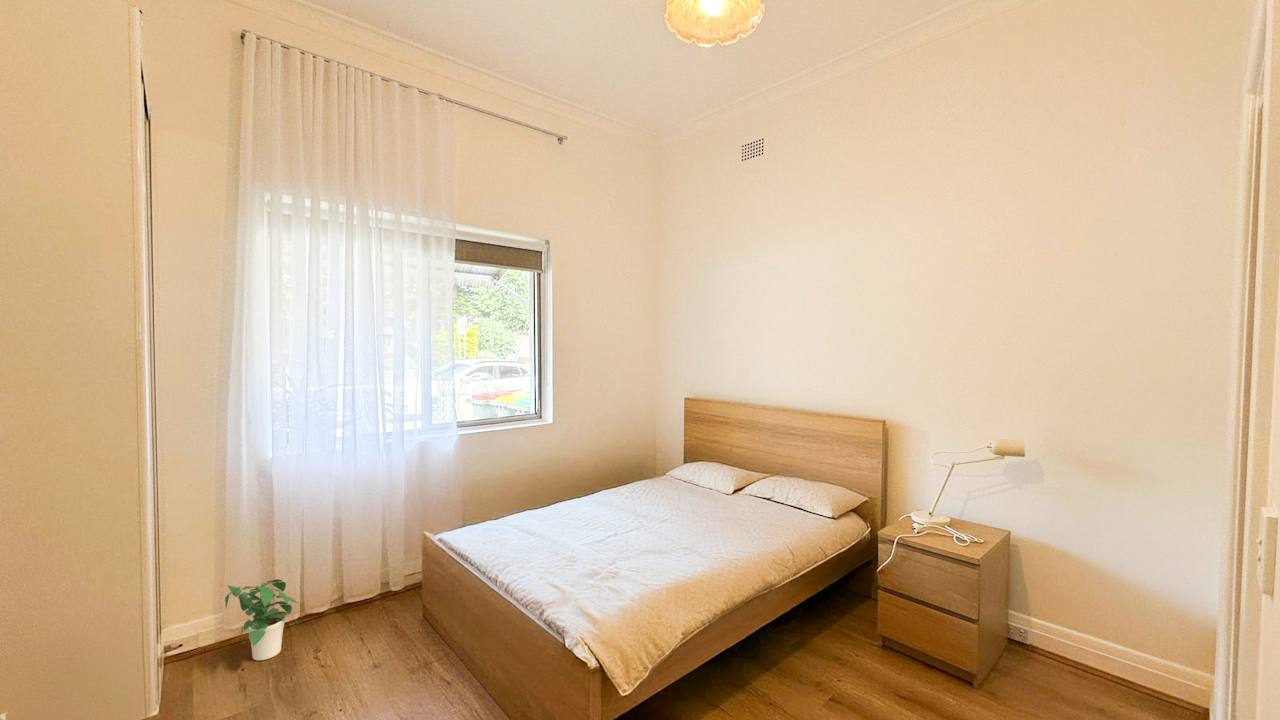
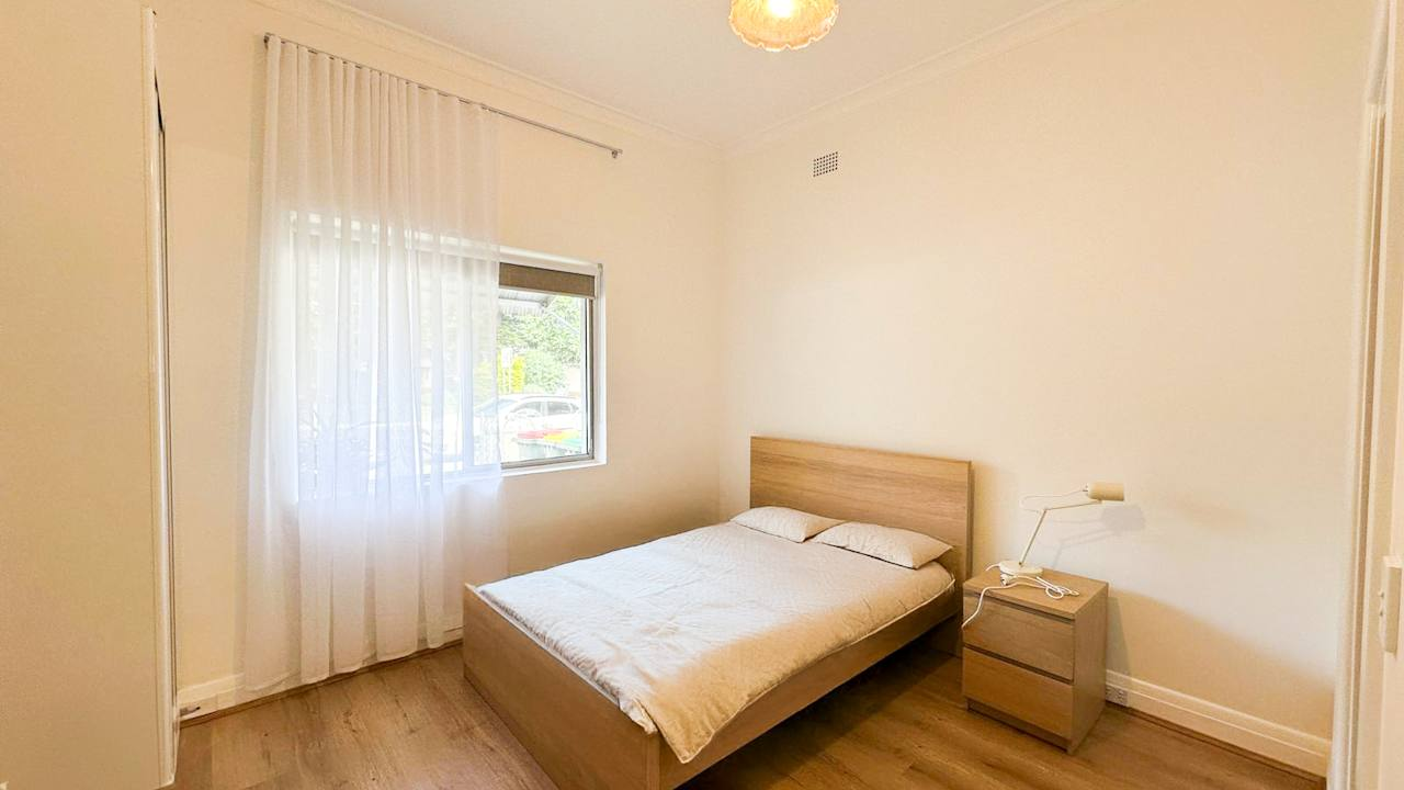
- potted plant [224,578,300,661]
